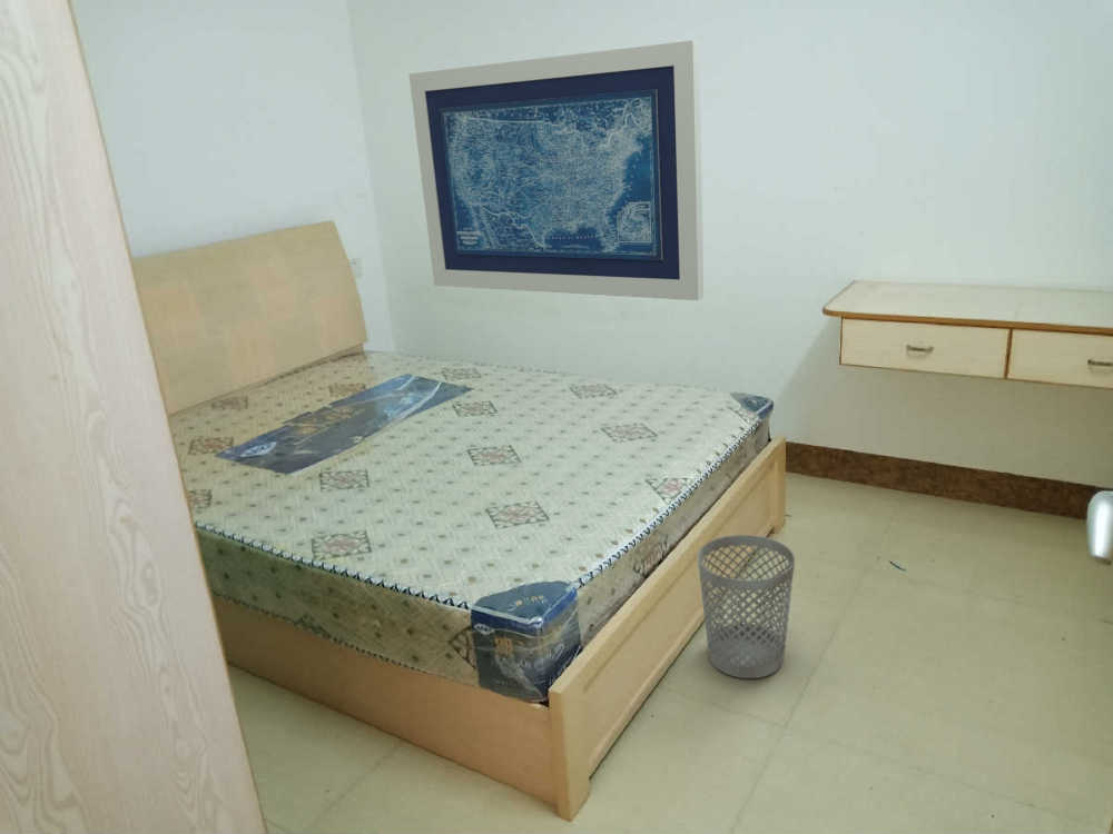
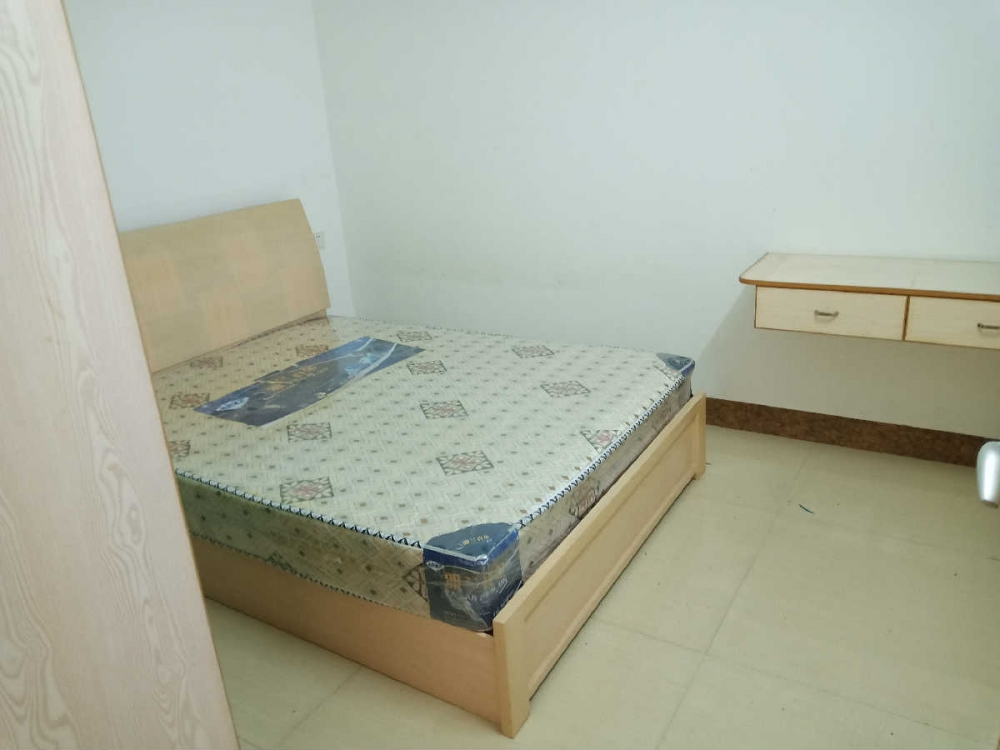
- wastebasket [697,534,796,679]
- wall art [408,39,705,301]
